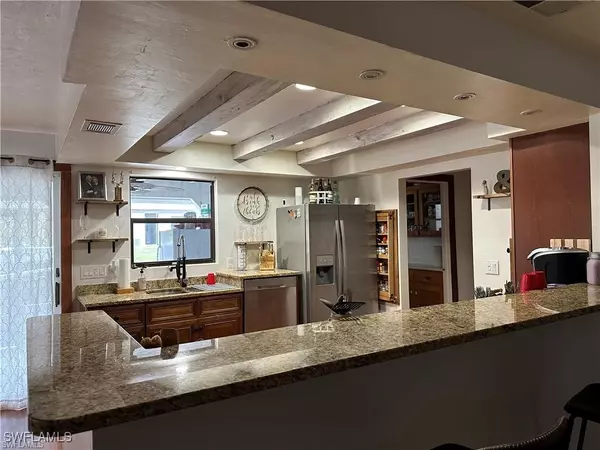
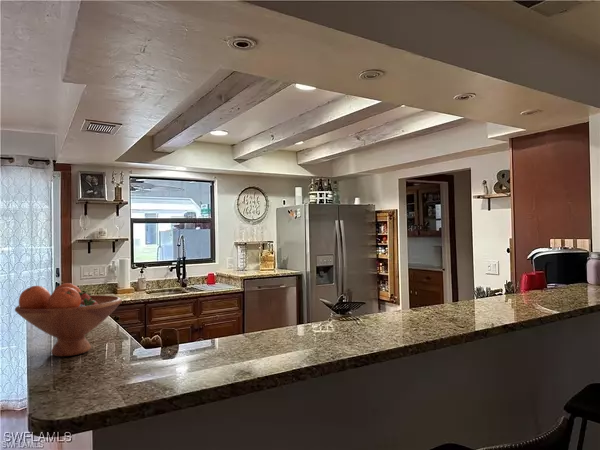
+ fruit bowl [14,282,123,357]
